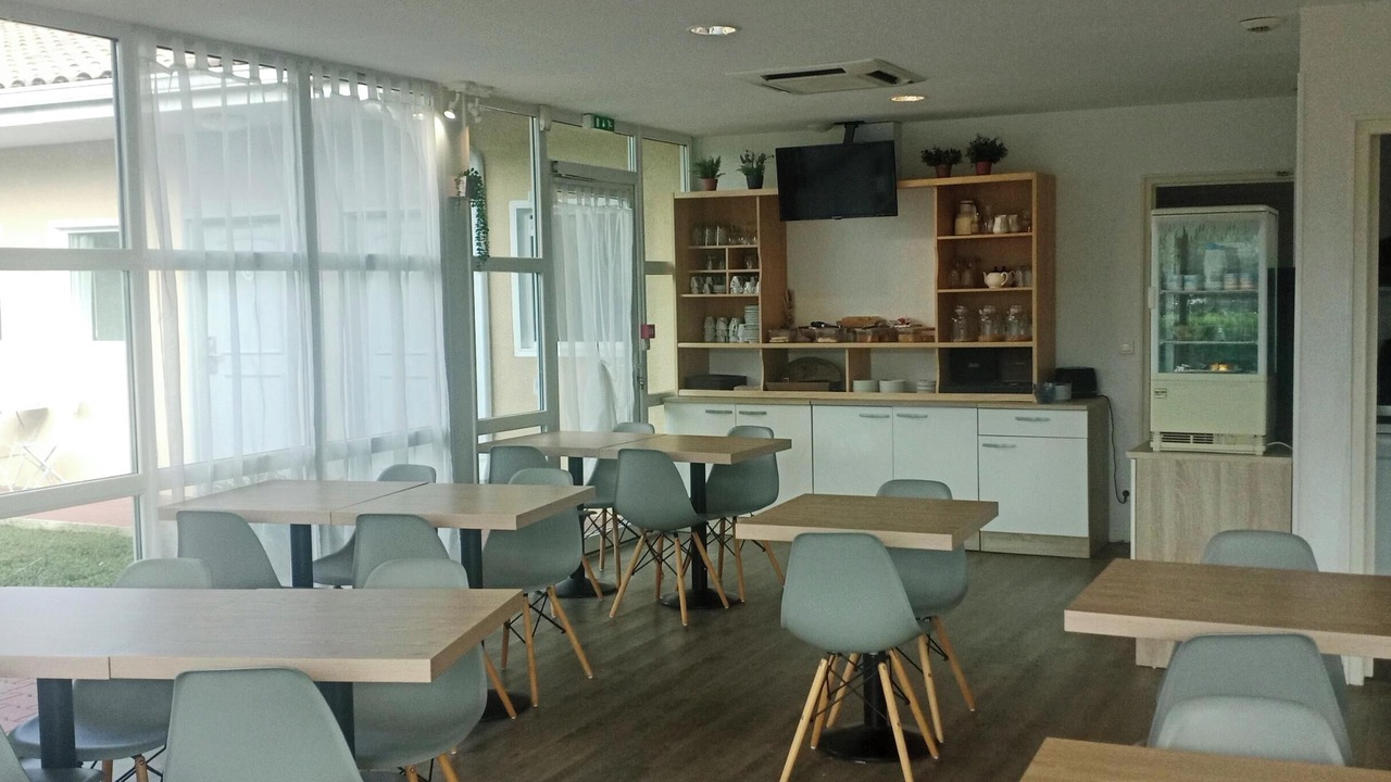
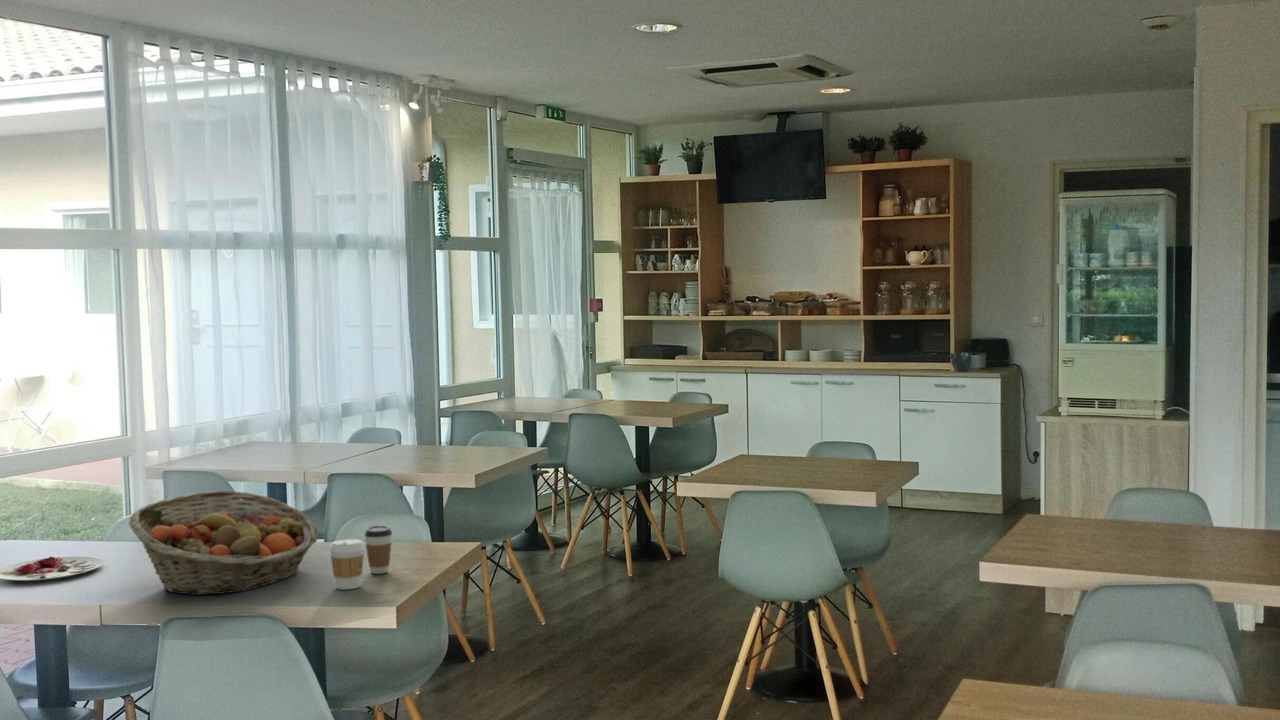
+ coffee cup [329,538,366,590]
+ fruit basket [128,490,320,596]
+ plate [0,556,104,582]
+ coffee cup [364,525,393,575]
